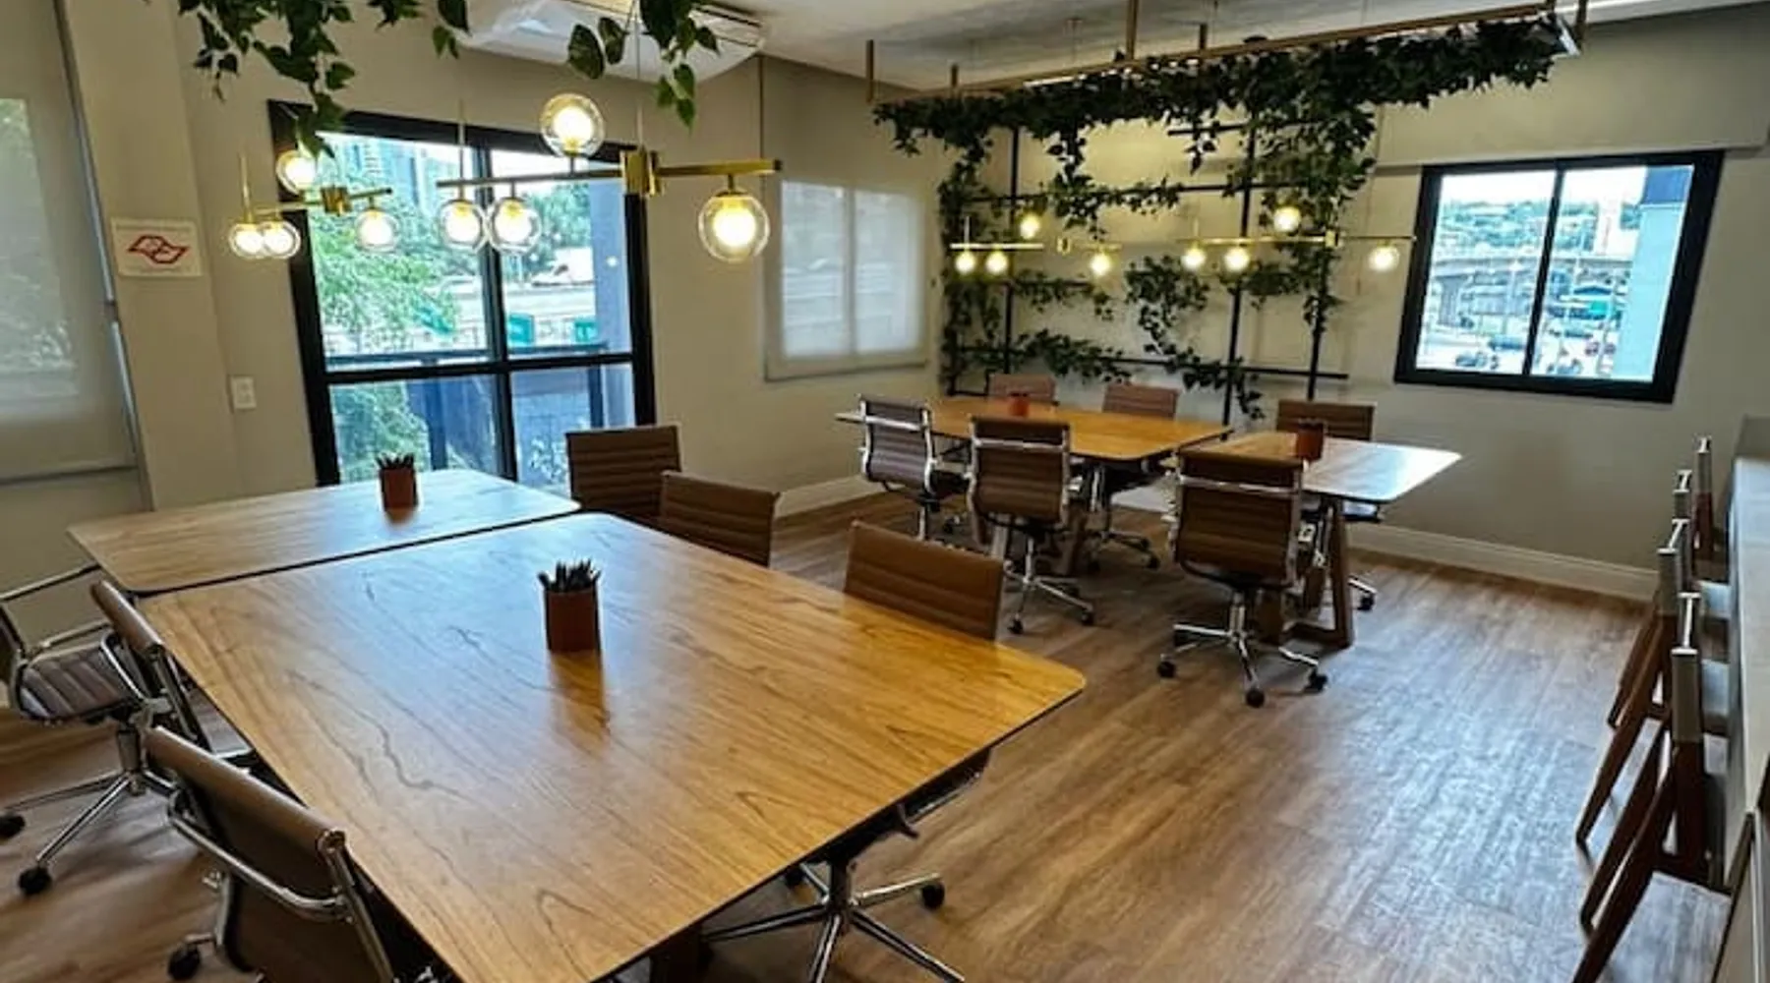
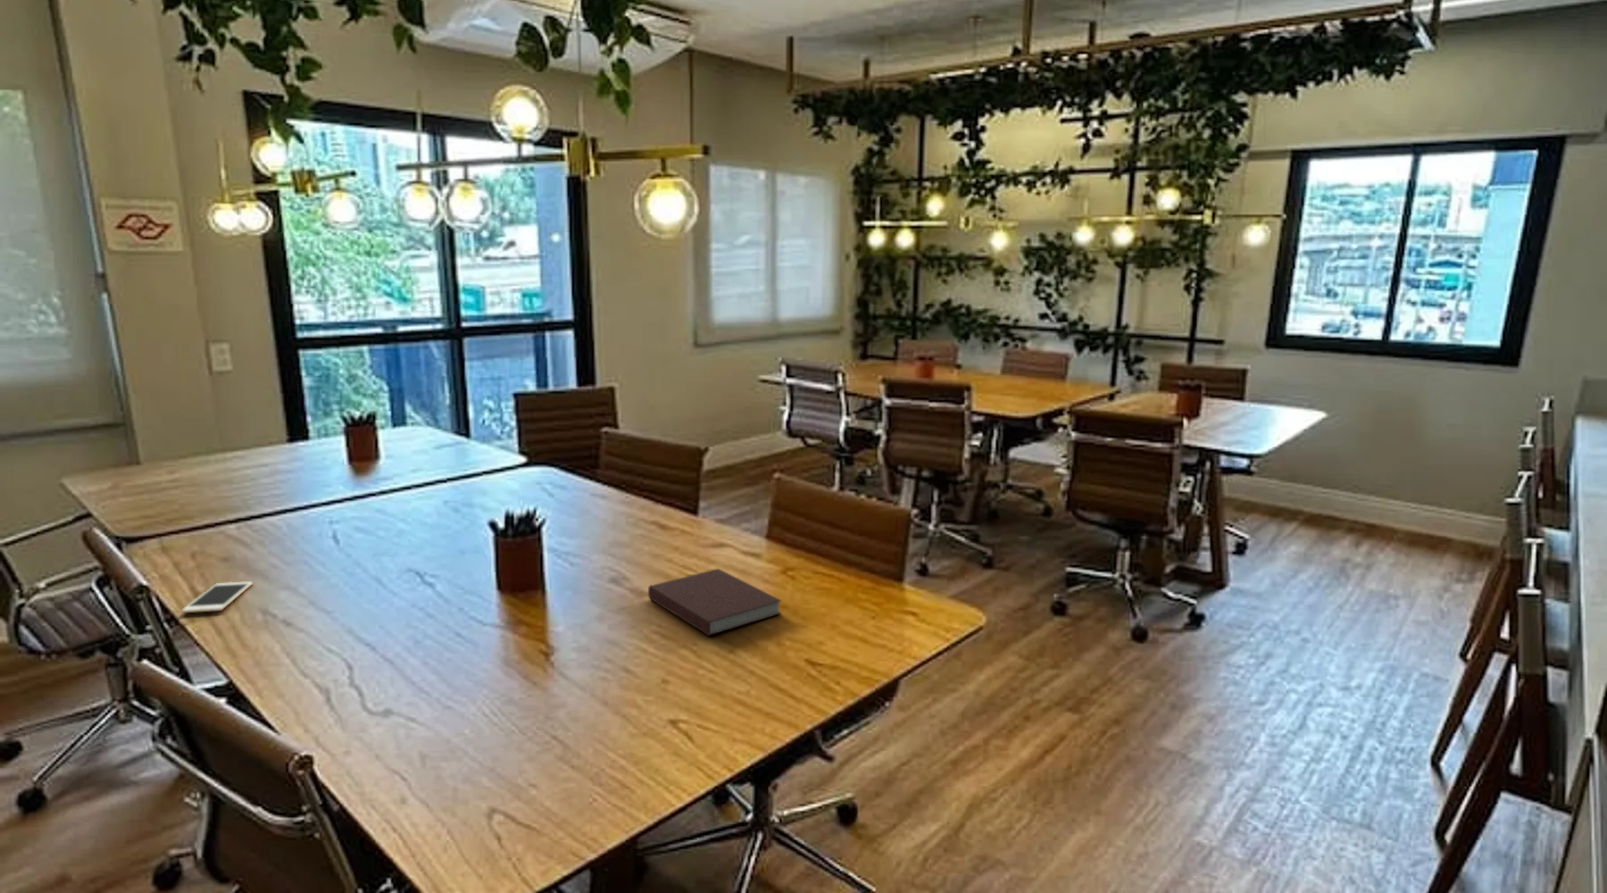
+ cell phone [181,581,254,614]
+ notebook [647,567,783,637]
